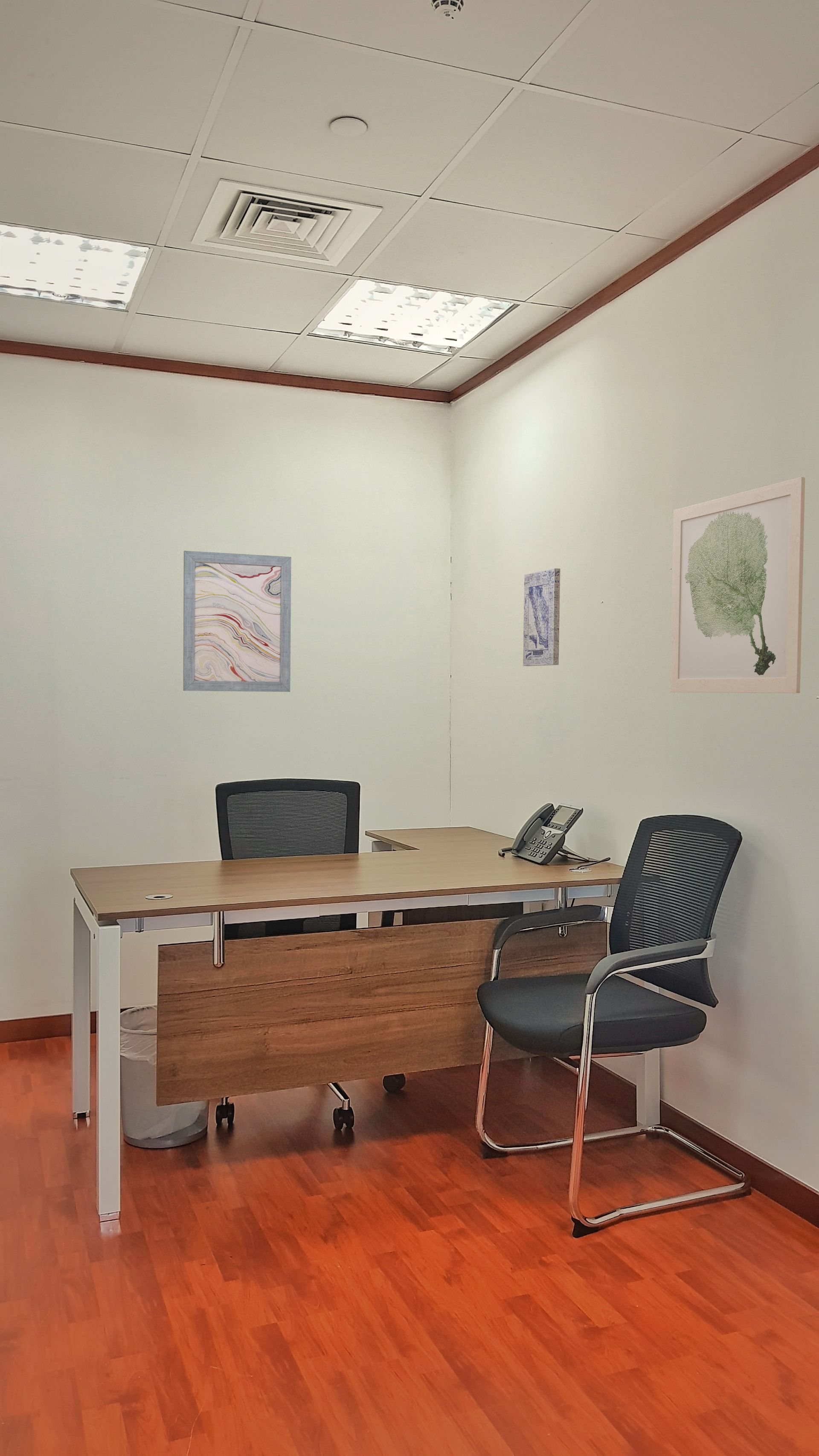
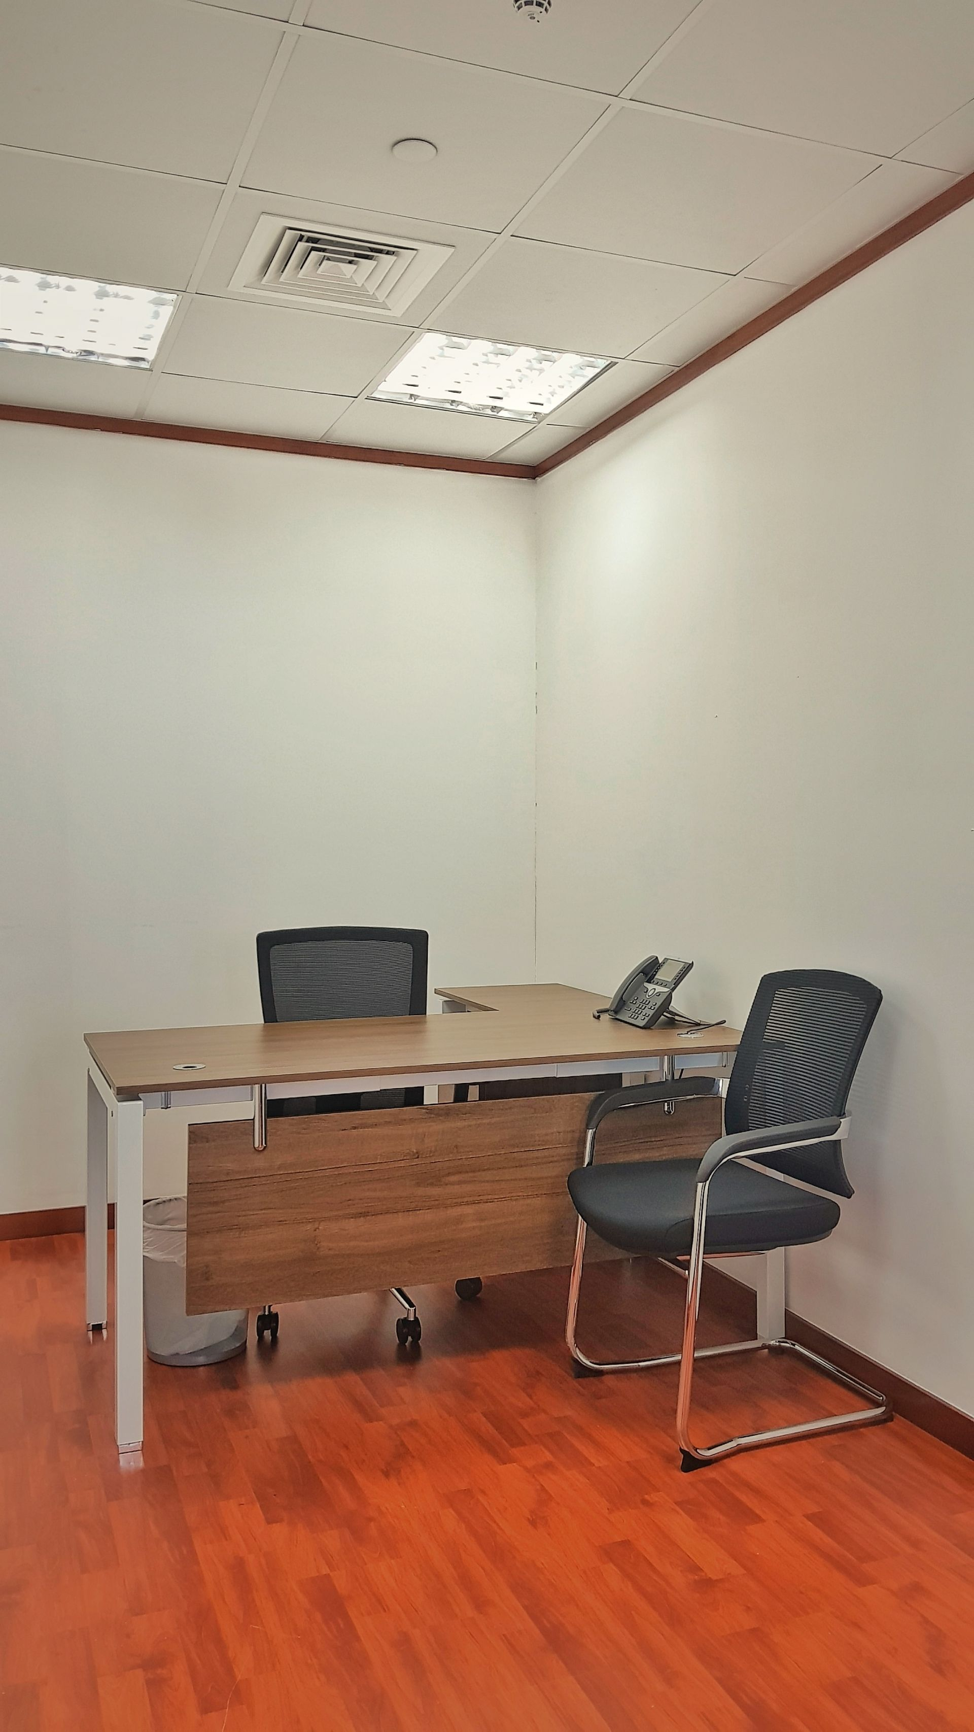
- wall art [183,550,292,692]
- wall art [523,568,561,666]
- wall art [670,477,805,694]
